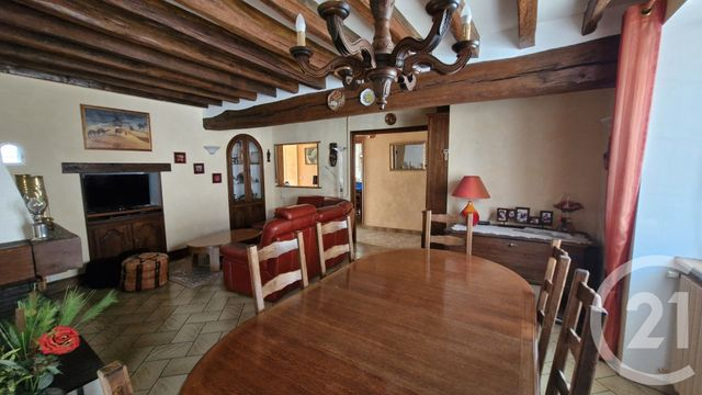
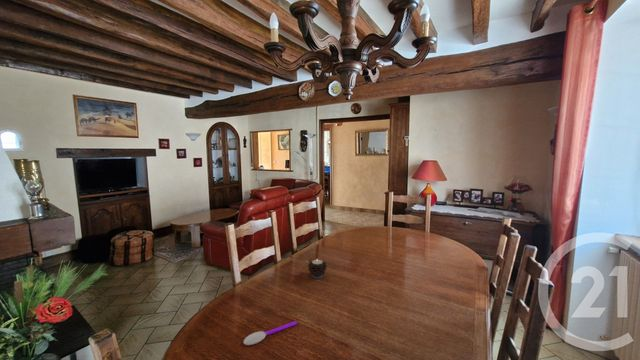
+ candle [307,258,328,279]
+ spoon [243,320,298,346]
